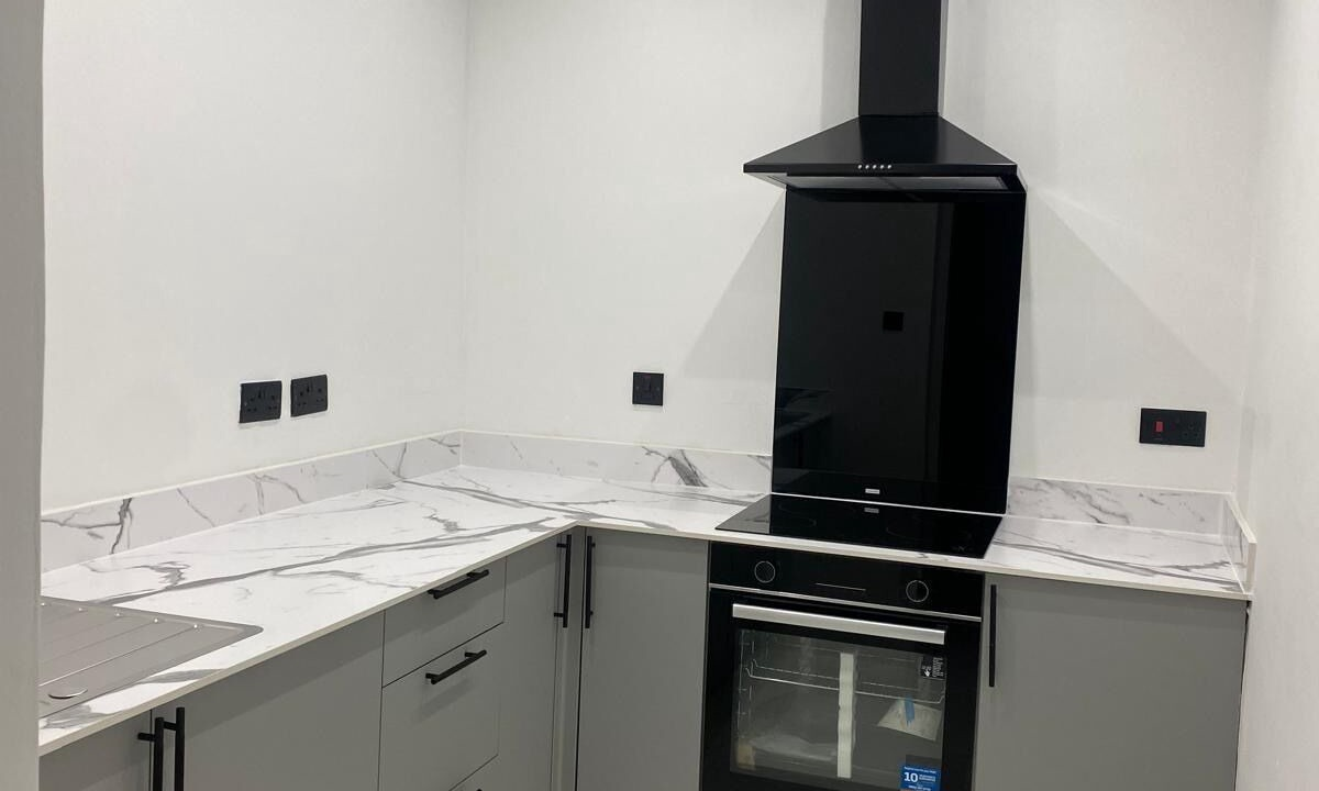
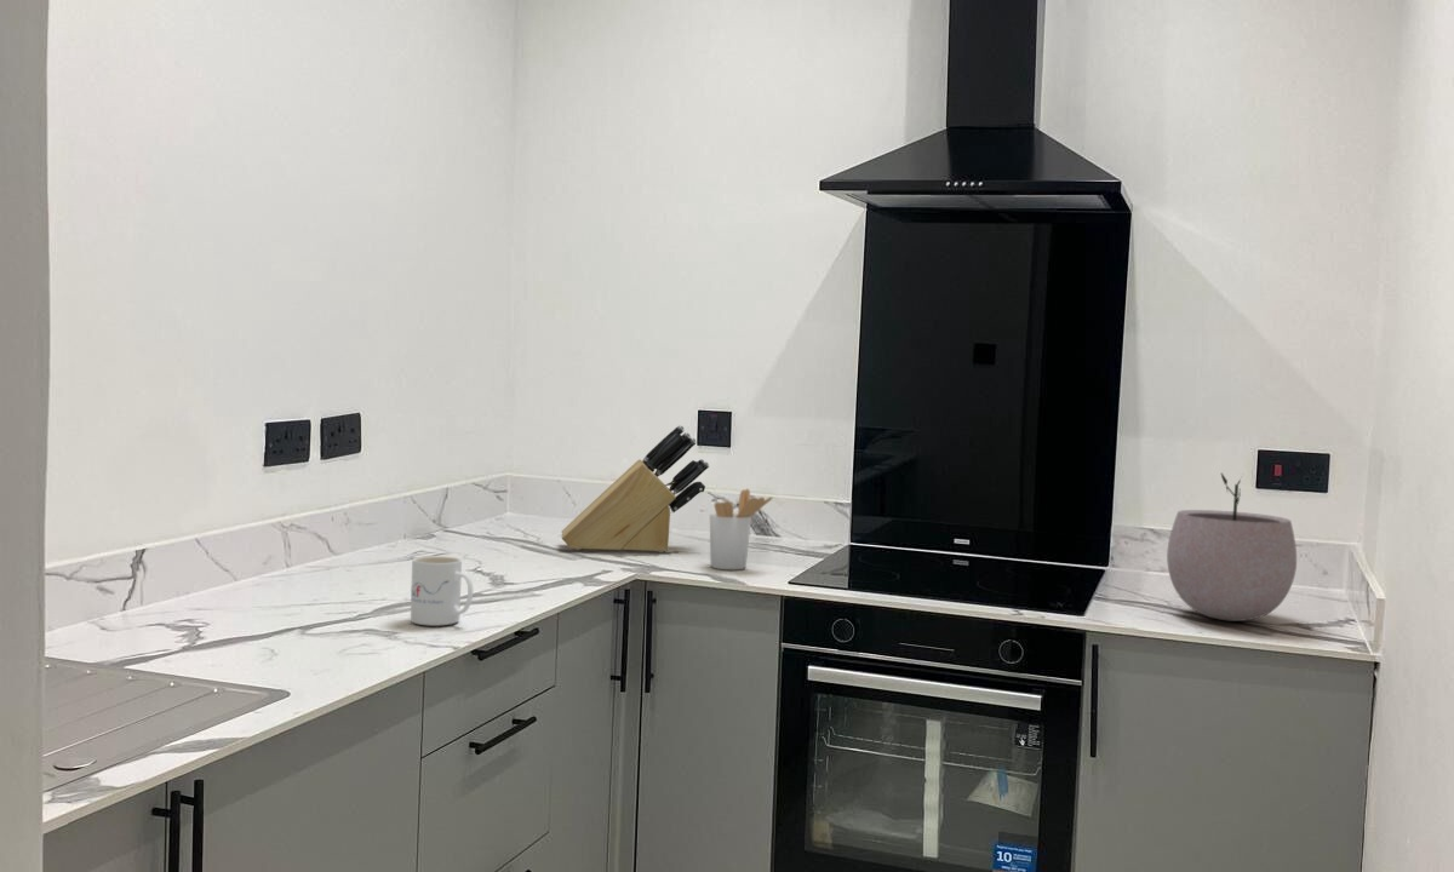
+ mug [410,555,474,627]
+ plant pot [1166,471,1298,623]
+ utensil holder [709,488,773,570]
+ knife block [561,424,710,553]
